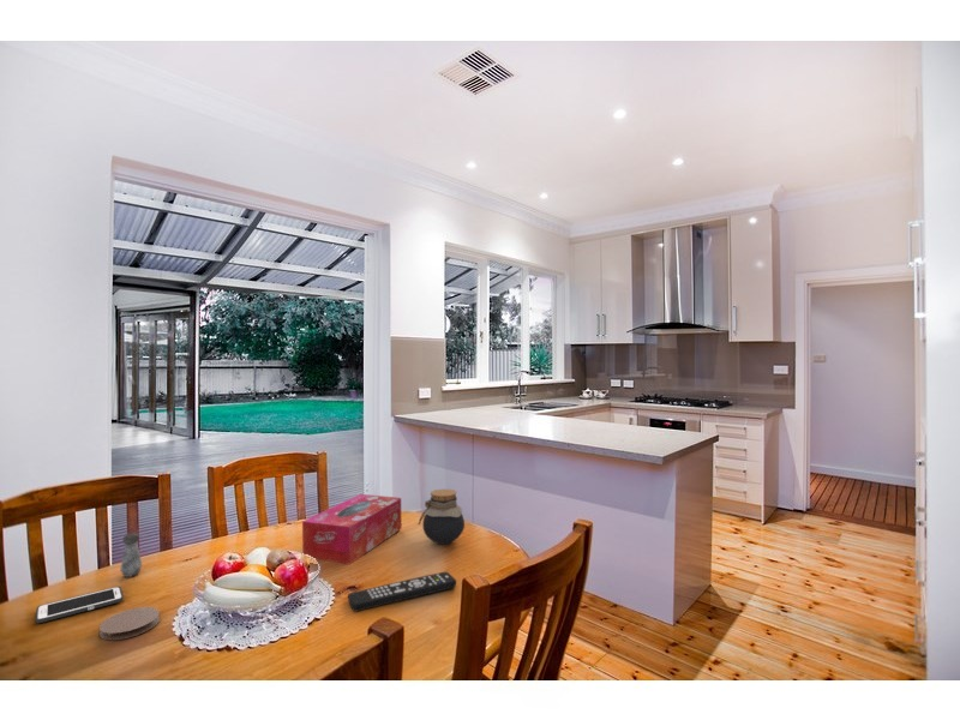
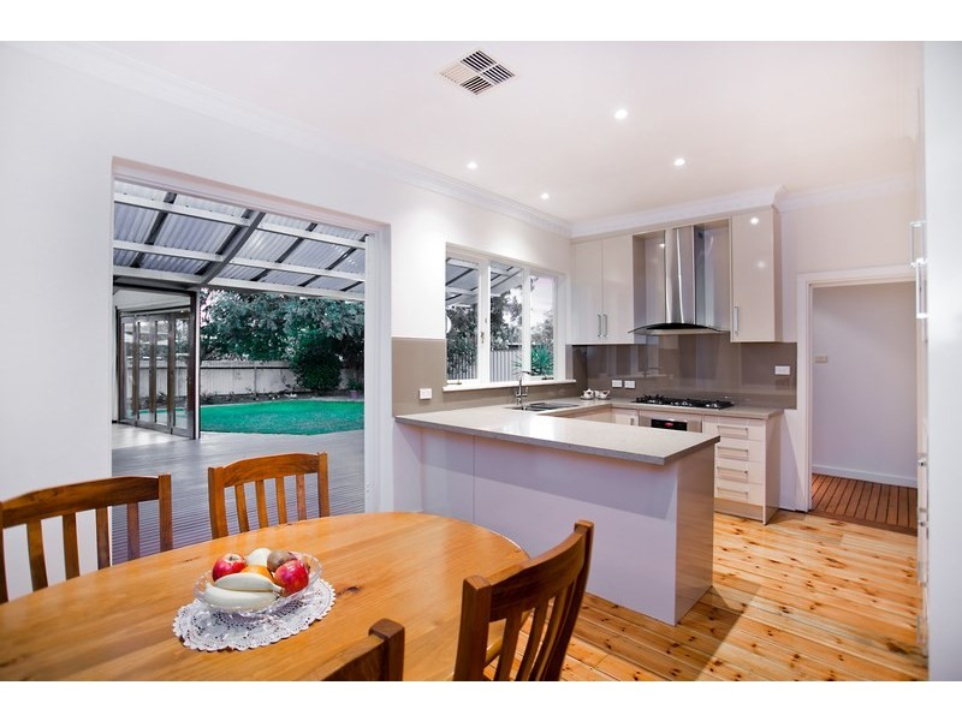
- coaster [98,606,161,641]
- cell phone [35,586,125,624]
- tissue box [301,493,402,565]
- remote control [347,570,457,613]
- jar [418,488,466,545]
- salt shaker [119,533,143,578]
